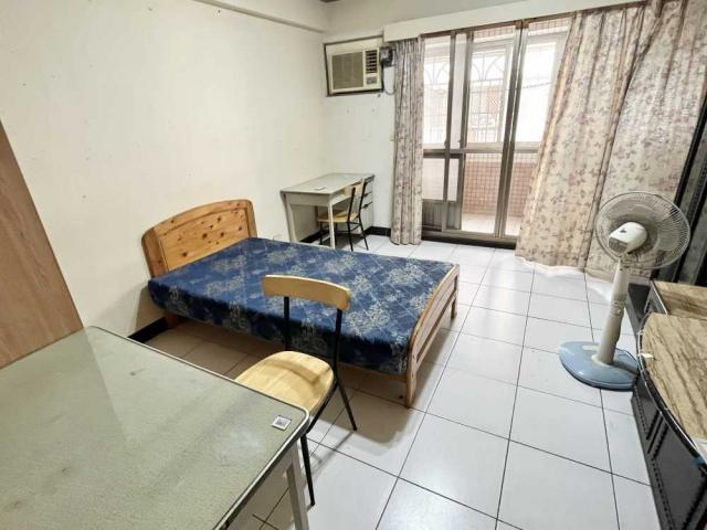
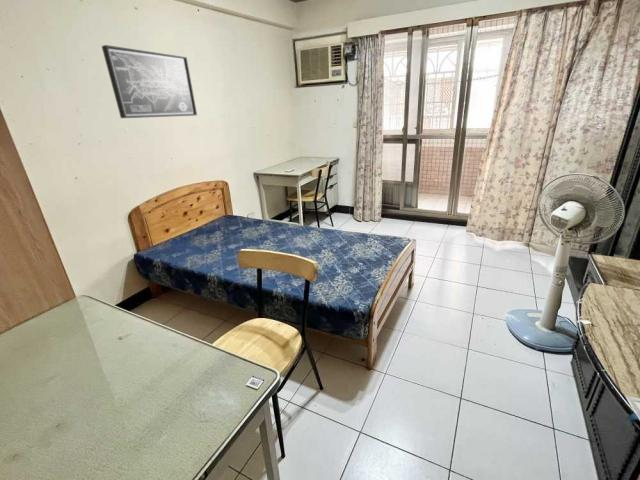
+ wall art [101,44,198,119]
